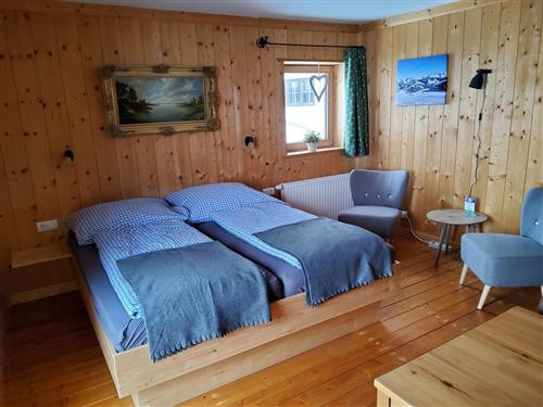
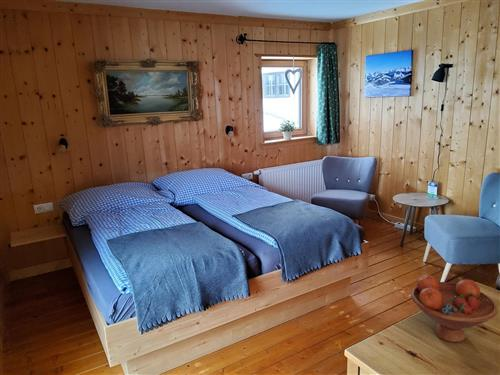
+ fruit bowl [410,274,499,343]
